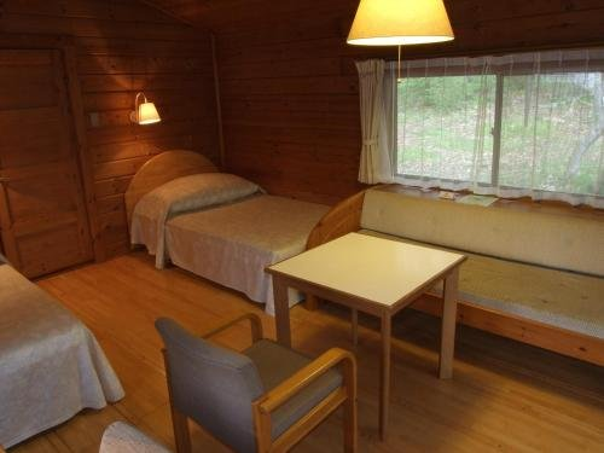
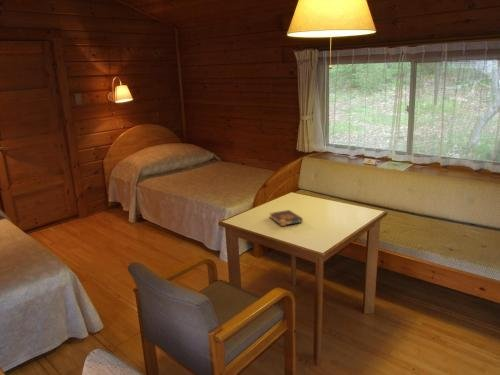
+ book [268,209,304,227]
